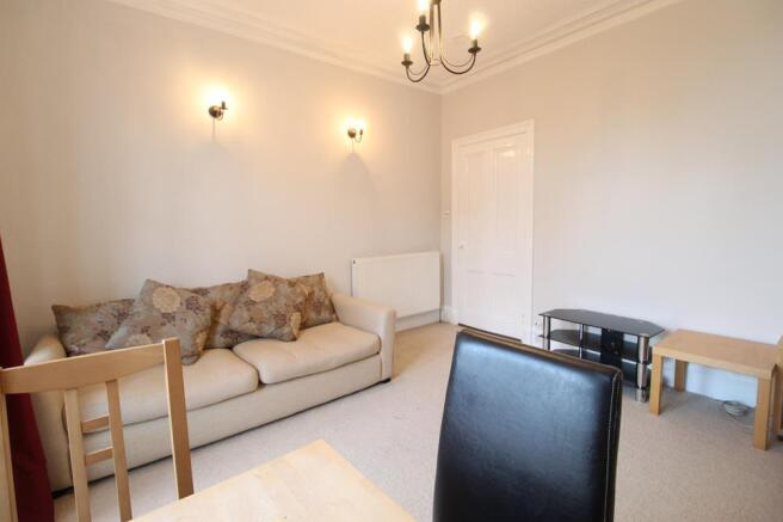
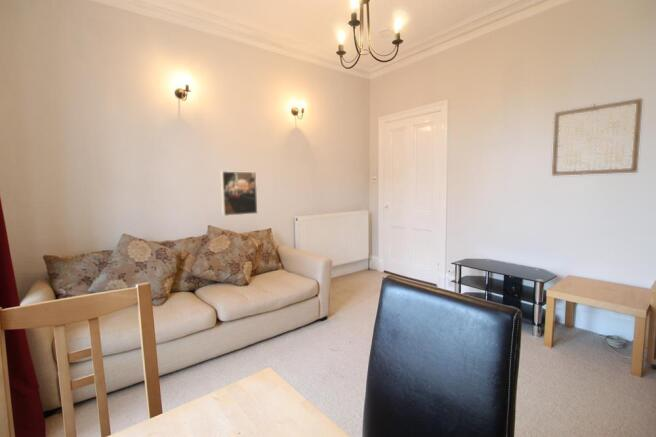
+ wall art [551,97,644,177]
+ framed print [220,170,259,217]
